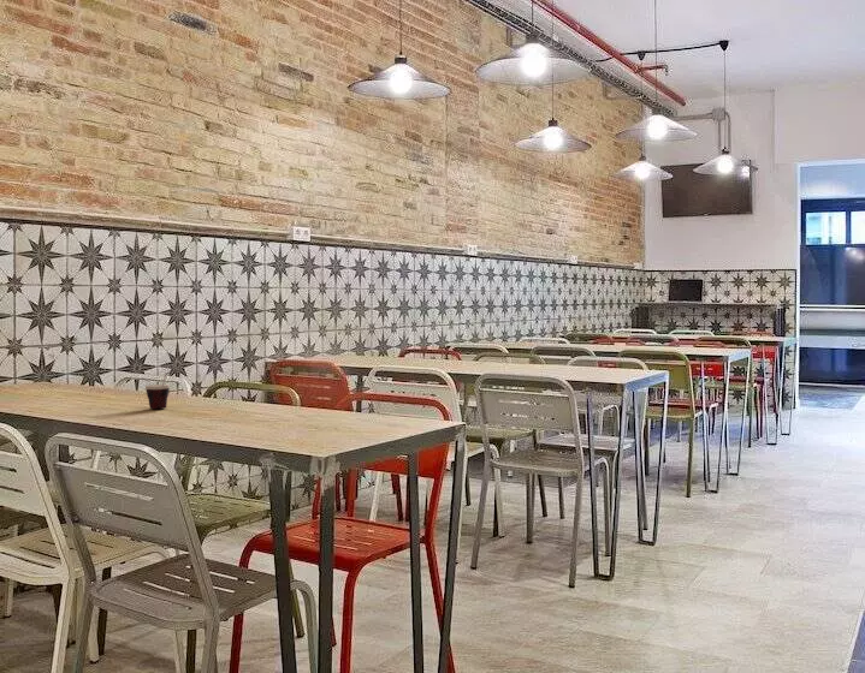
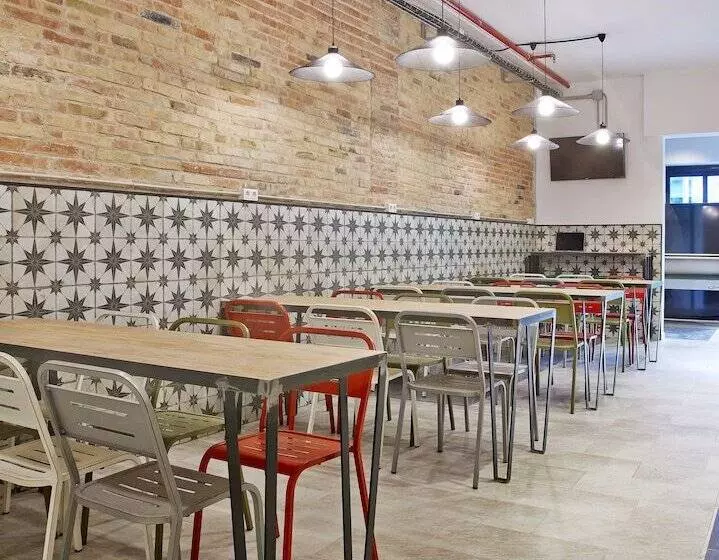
- cup [144,369,174,410]
